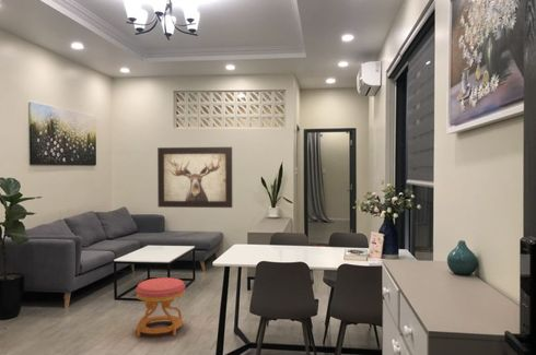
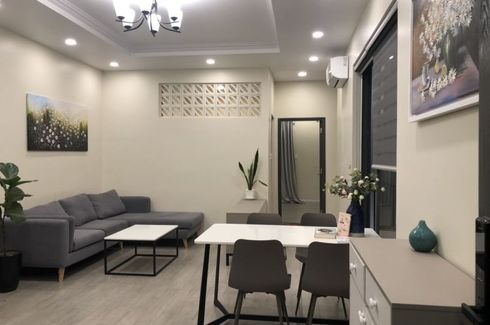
- stool [135,276,186,338]
- wall art [156,146,233,209]
